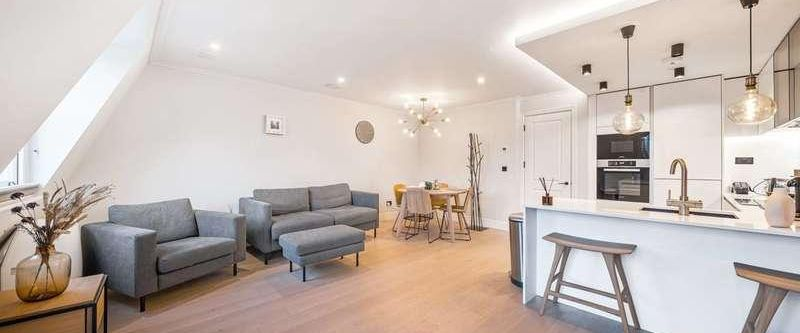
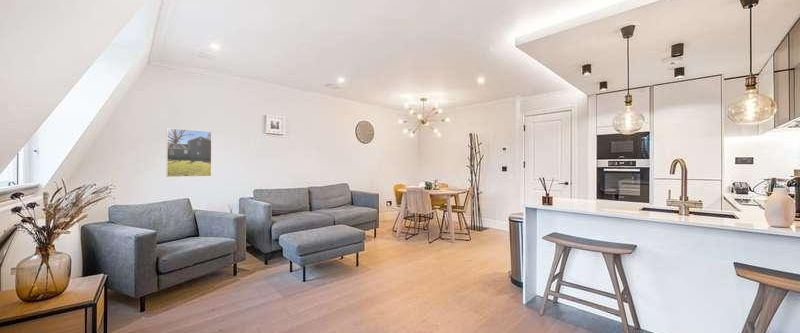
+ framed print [165,127,213,178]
